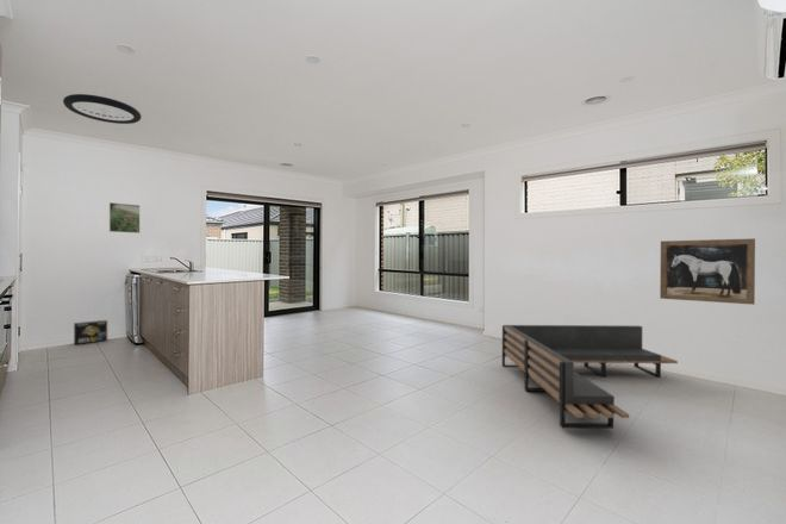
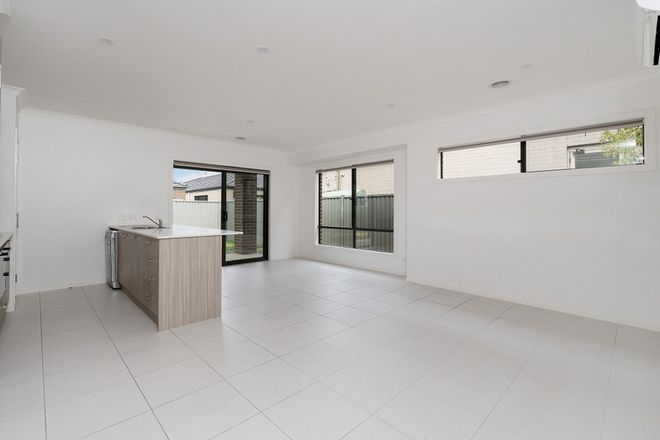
- box [73,319,108,345]
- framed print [108,201,141,235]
- sofa [501,324,679,430]
- ceiling light [62,93,143,125]
- wall art [659,237,756,306]
